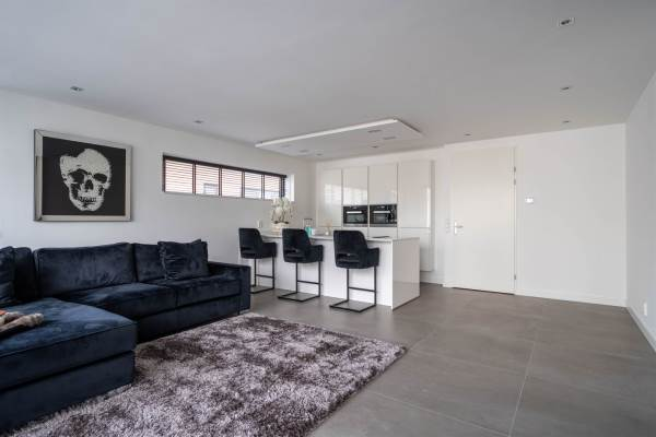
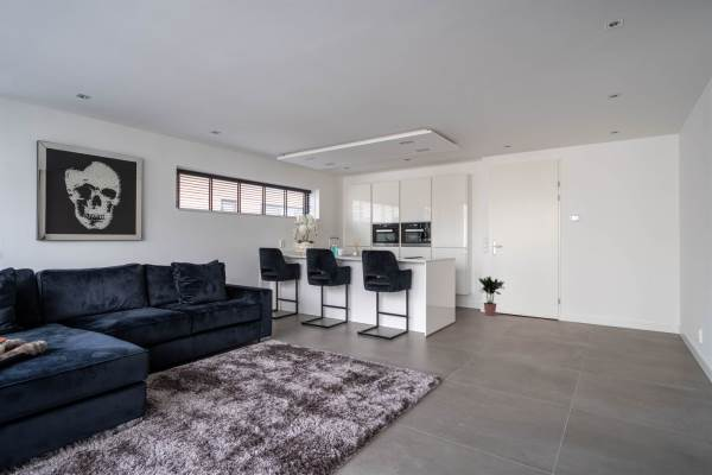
+ potted plant [478,276,506,317]
